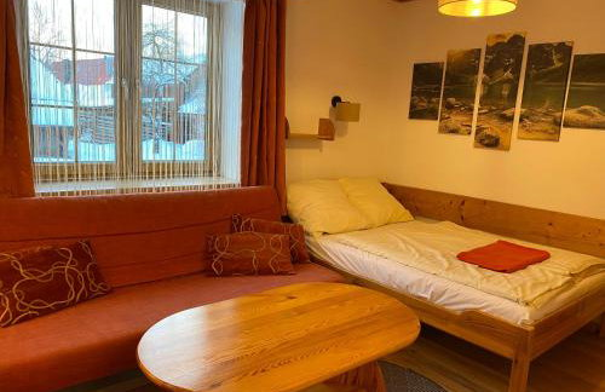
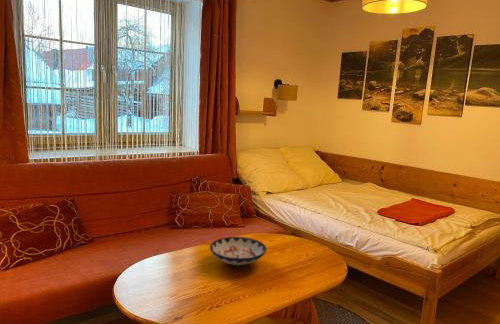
+ bowl [209,236,268,267]
